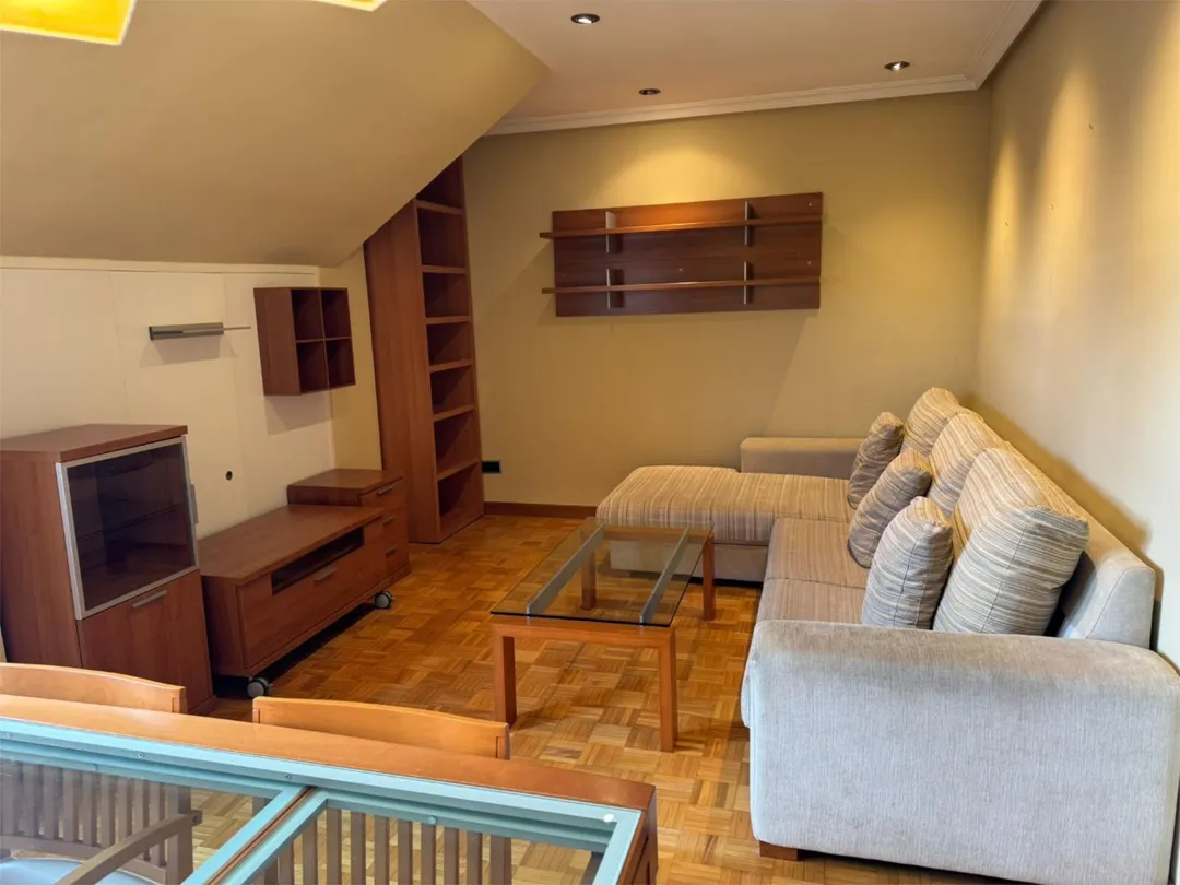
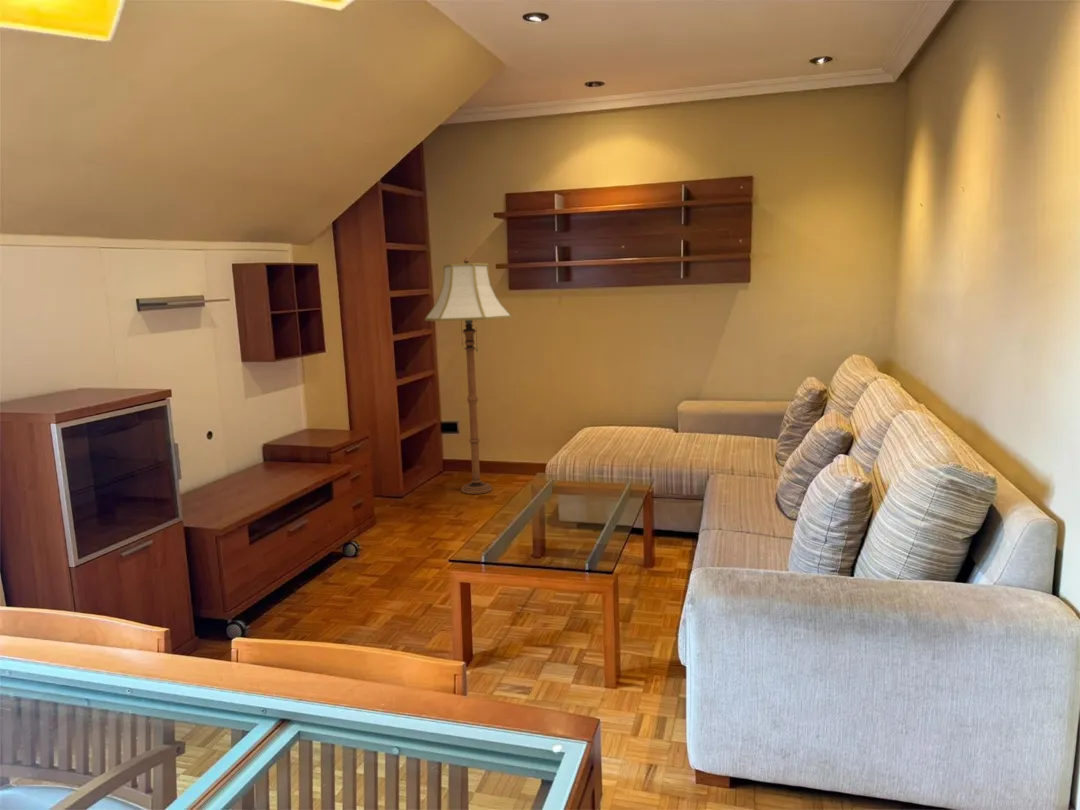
+ floor lamp [424,256,513,495]
